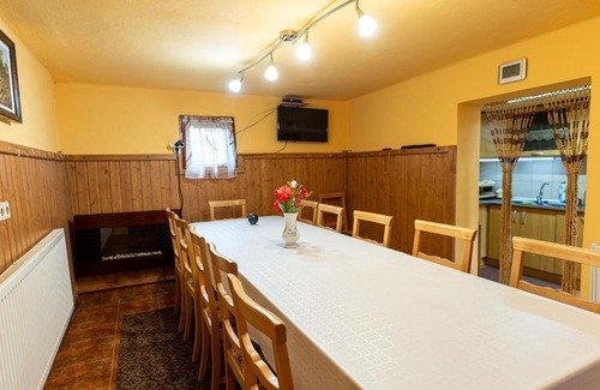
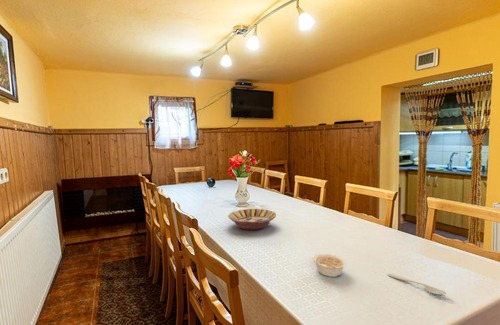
+ serving bowl [227,208,277,231]
+ legume [312,253,347,278]
+ spoon [387,273,447,295]
